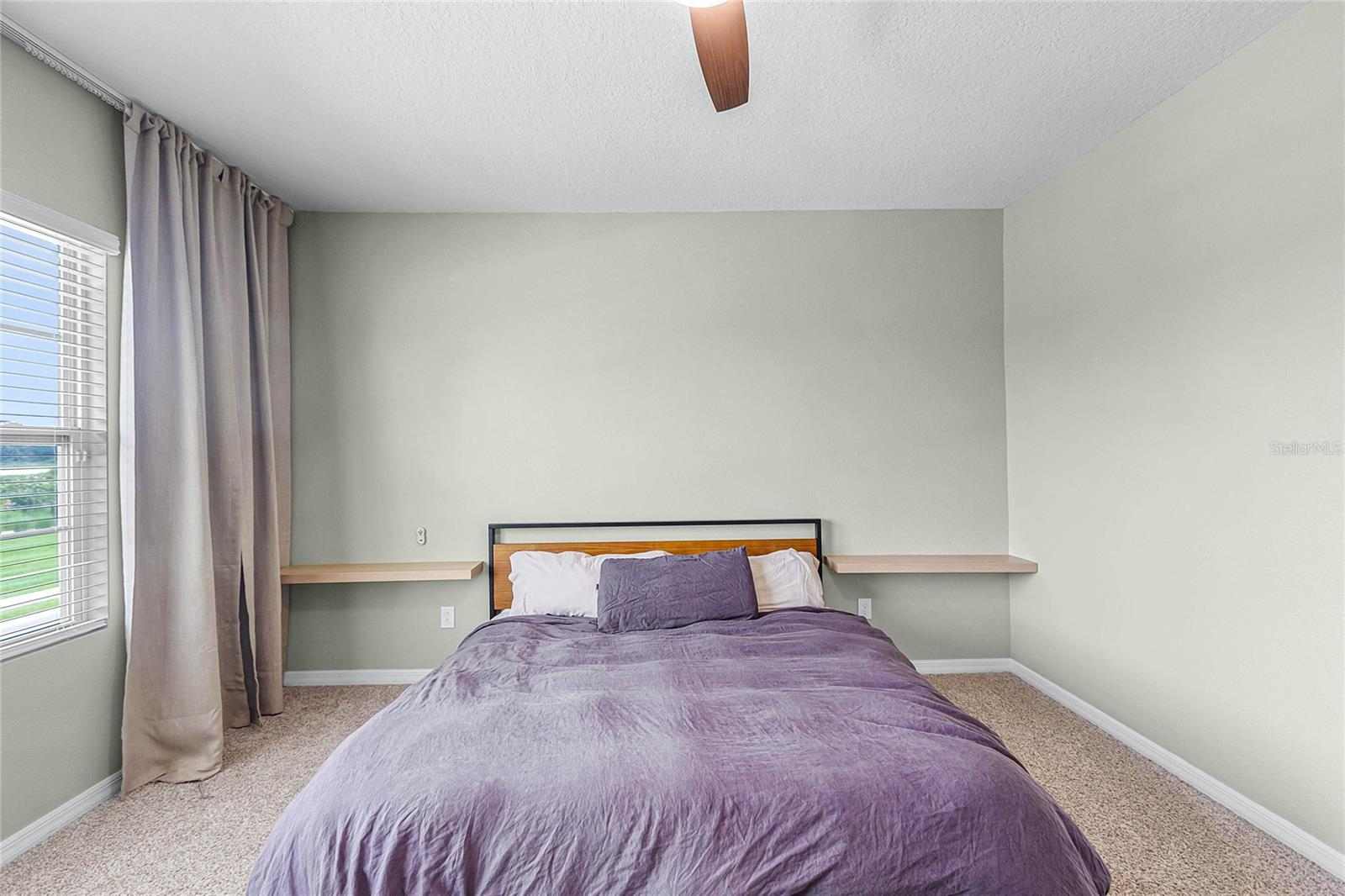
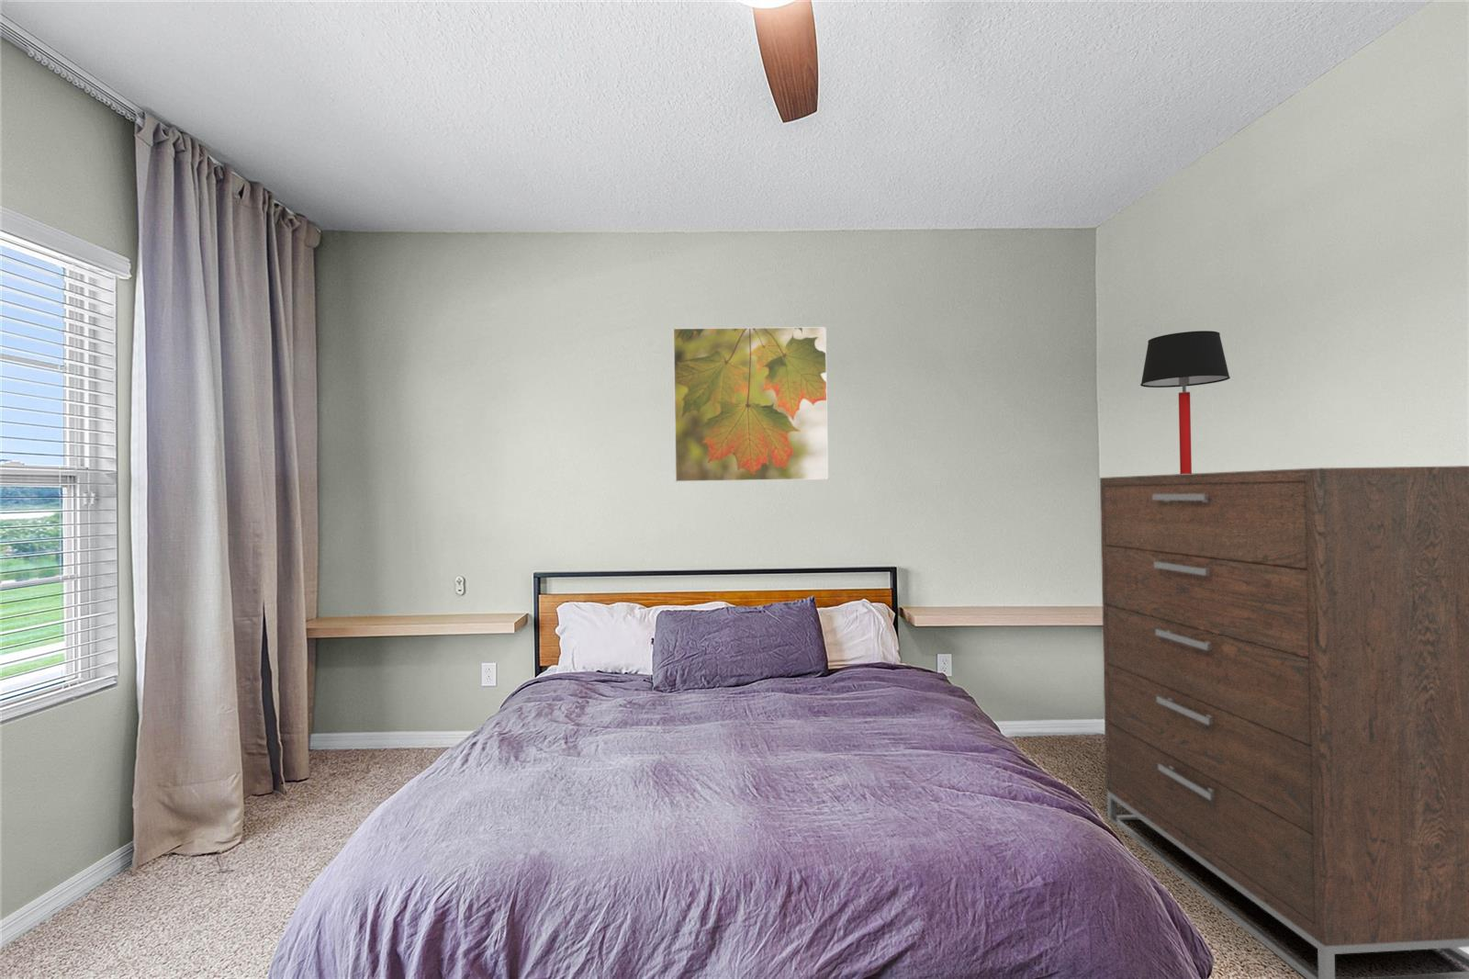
+ table lamp [1139,330,1231,474]
+ dresser [1099,464,1469,979]
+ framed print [672,326,829,483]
